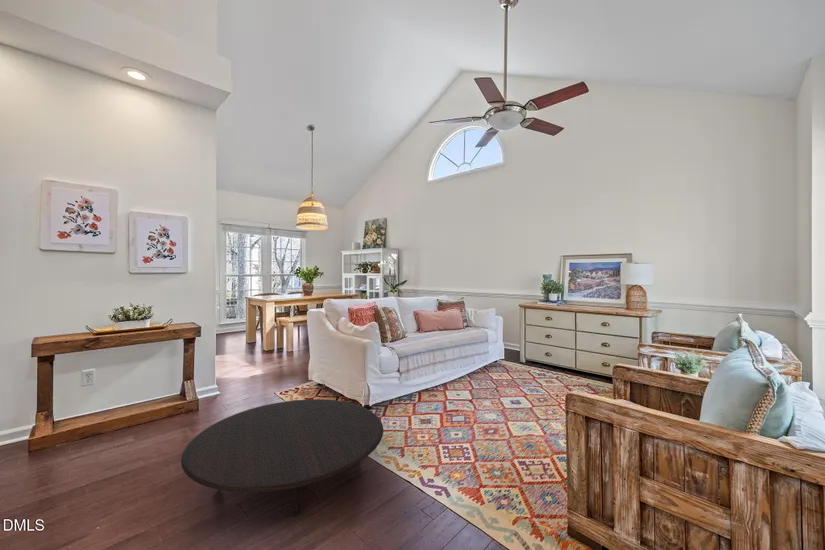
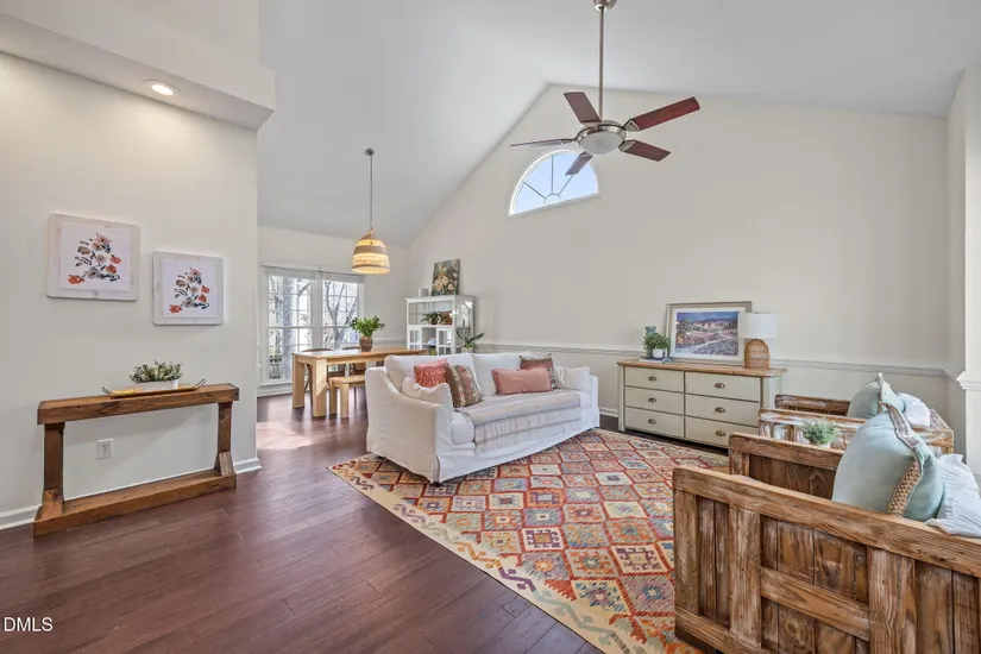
- table [180,398,384,517]
